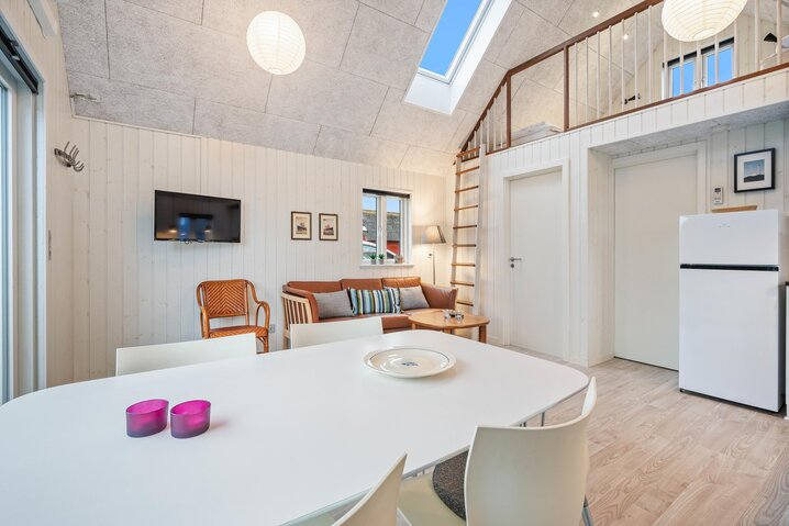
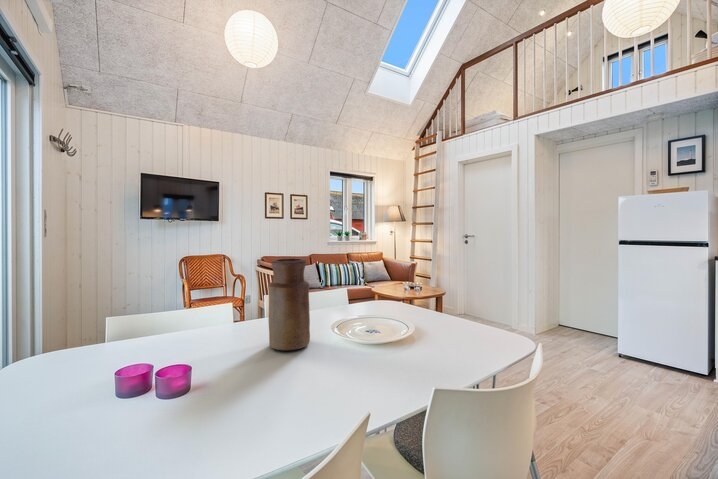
+ vase [267,258,311,352]
